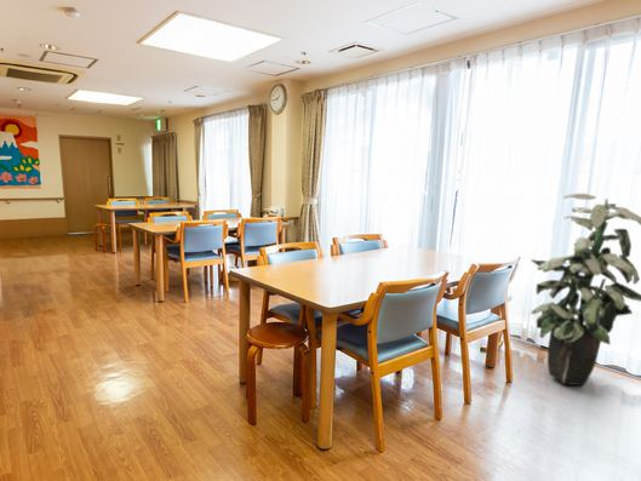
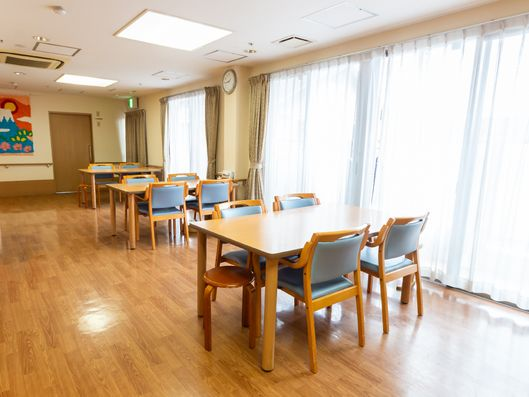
- indoor plant [530,193,641,386]
